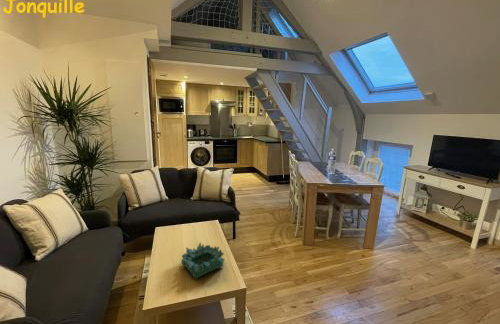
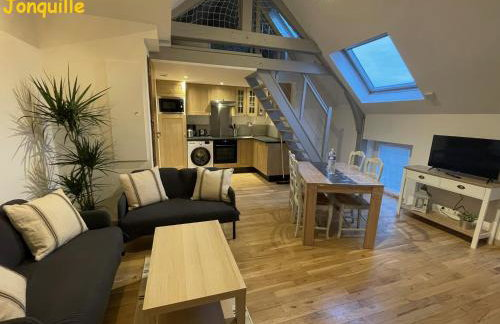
- decorative bowl [180,242,226,280]
